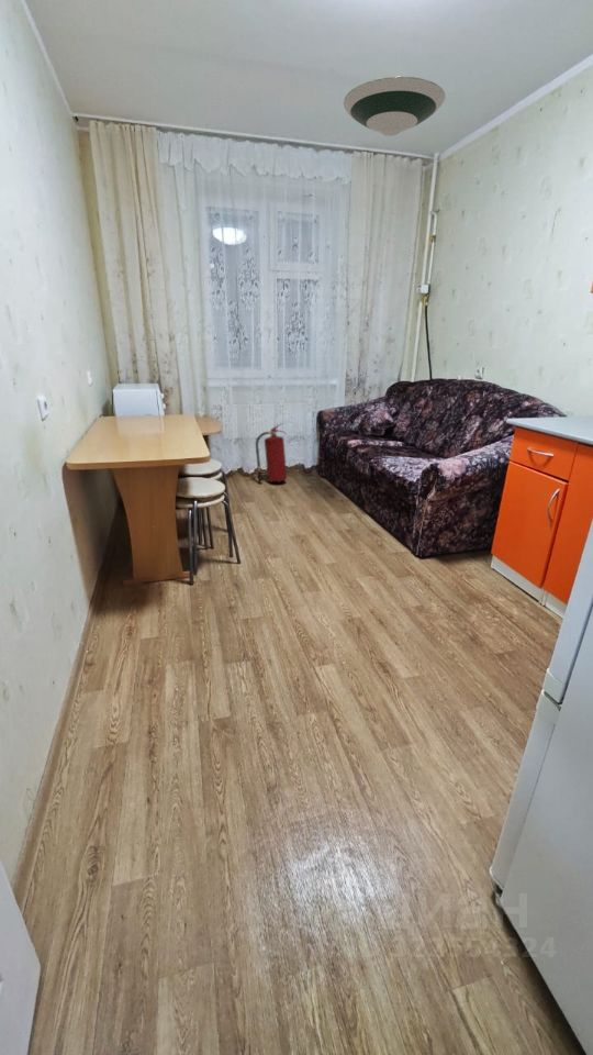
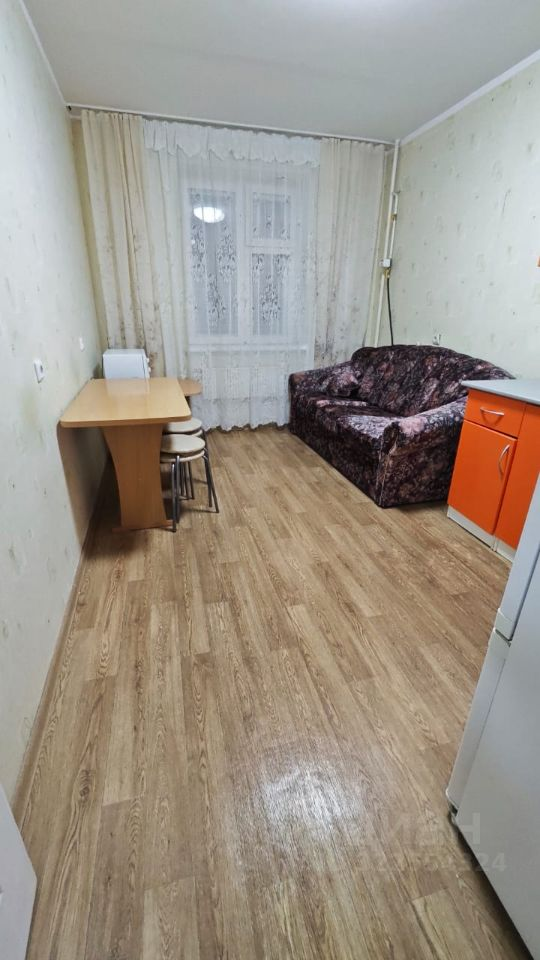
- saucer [343,76,446,137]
- fire extinguisher [255,422,288,484]
